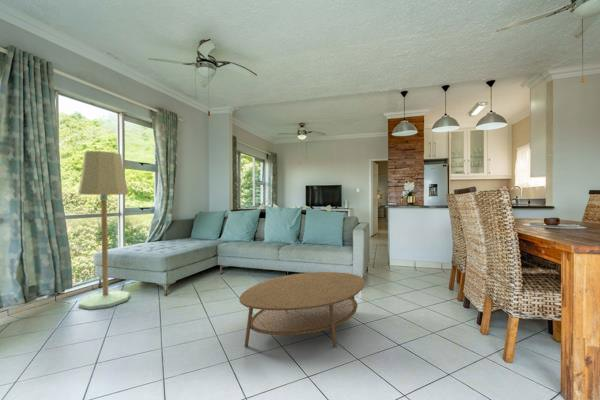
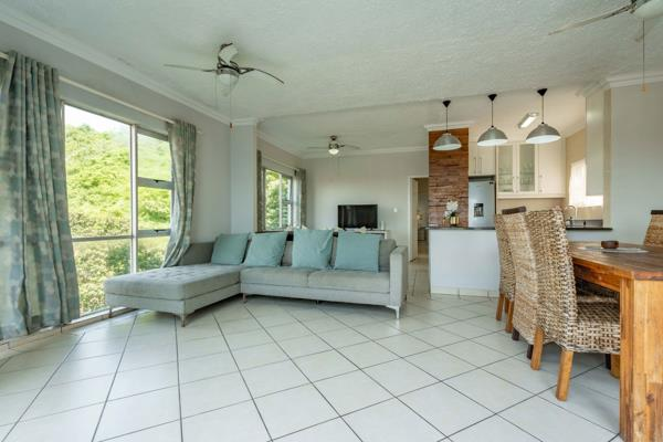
- coffee table [238,271,366,349]
- floor lamp [77,150,131,311]
